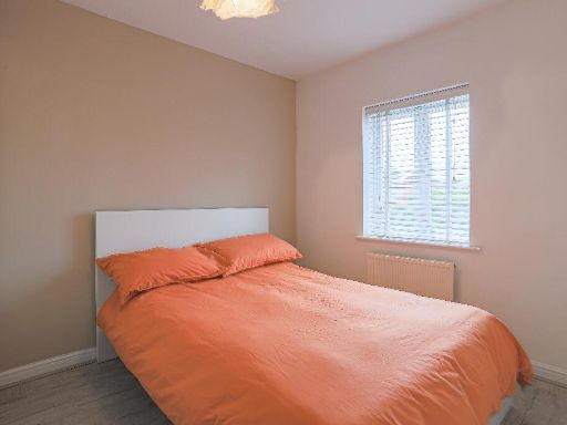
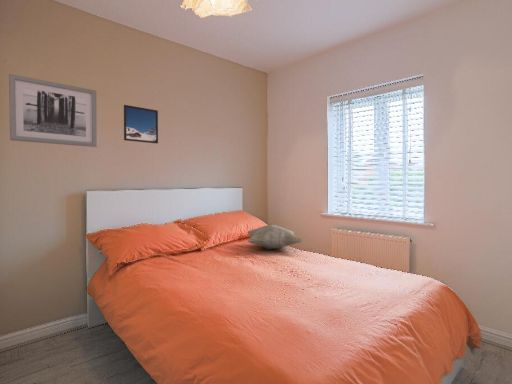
+ decorative pillow [246,224,303,250]
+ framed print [123,104,159,144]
+ wall art [8,73,98,148]
